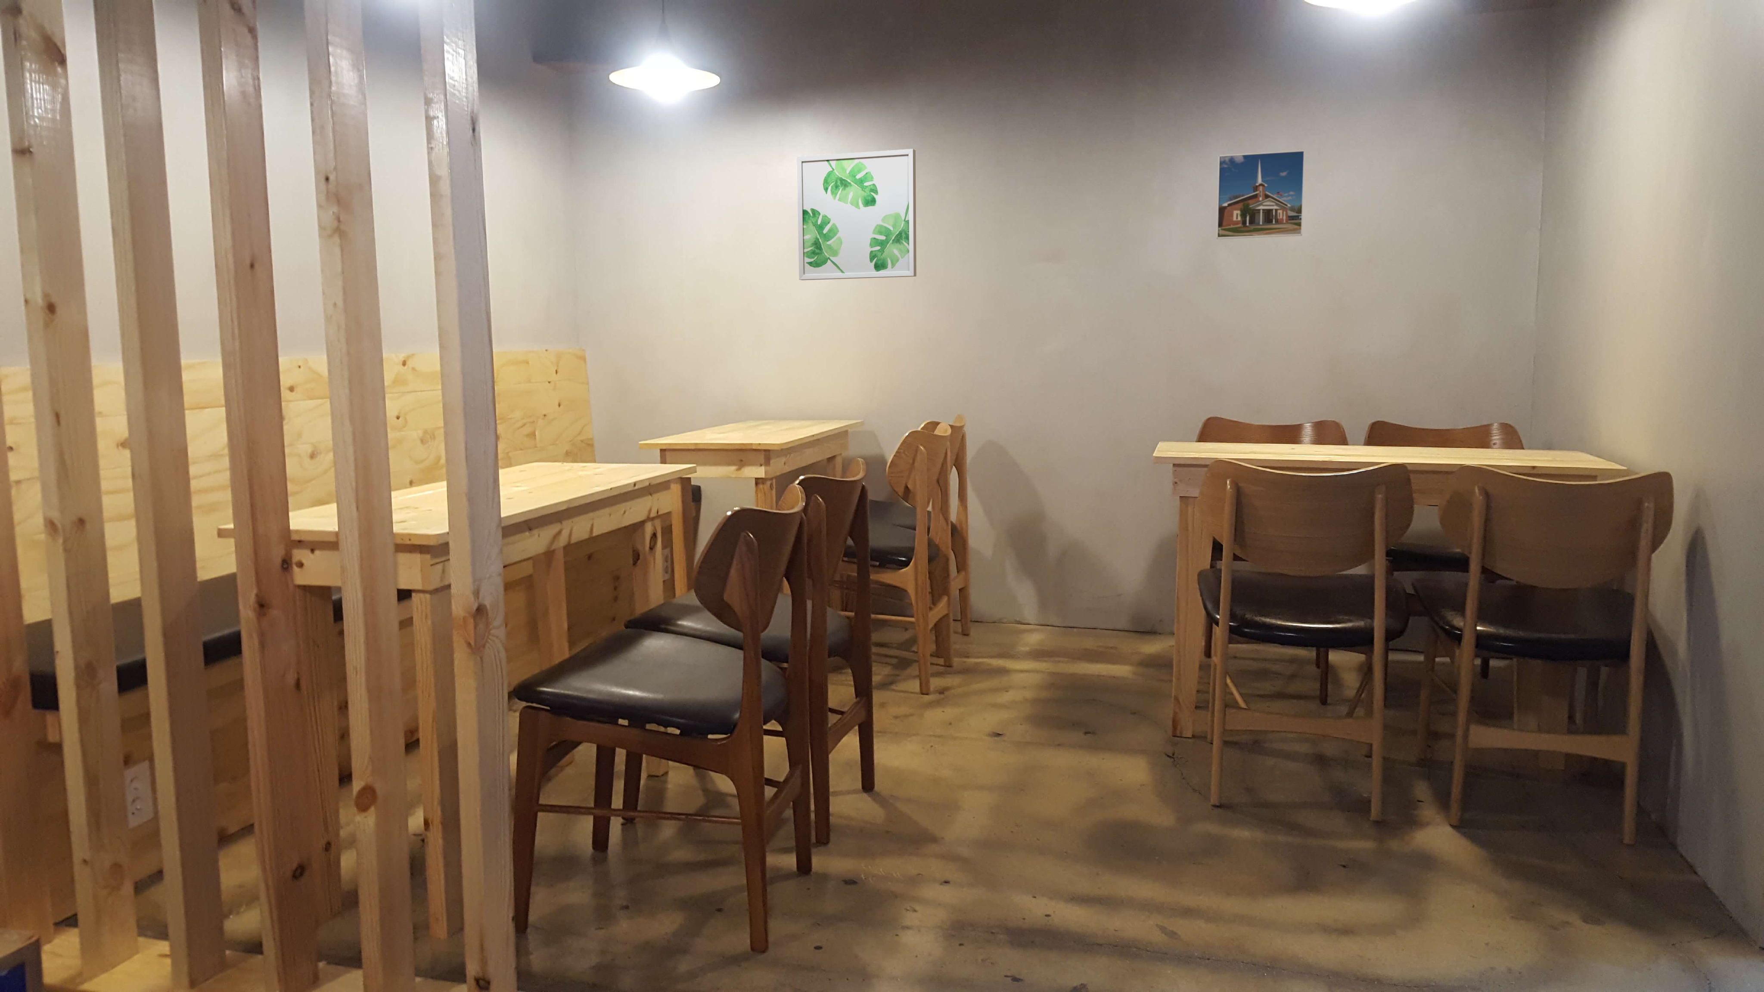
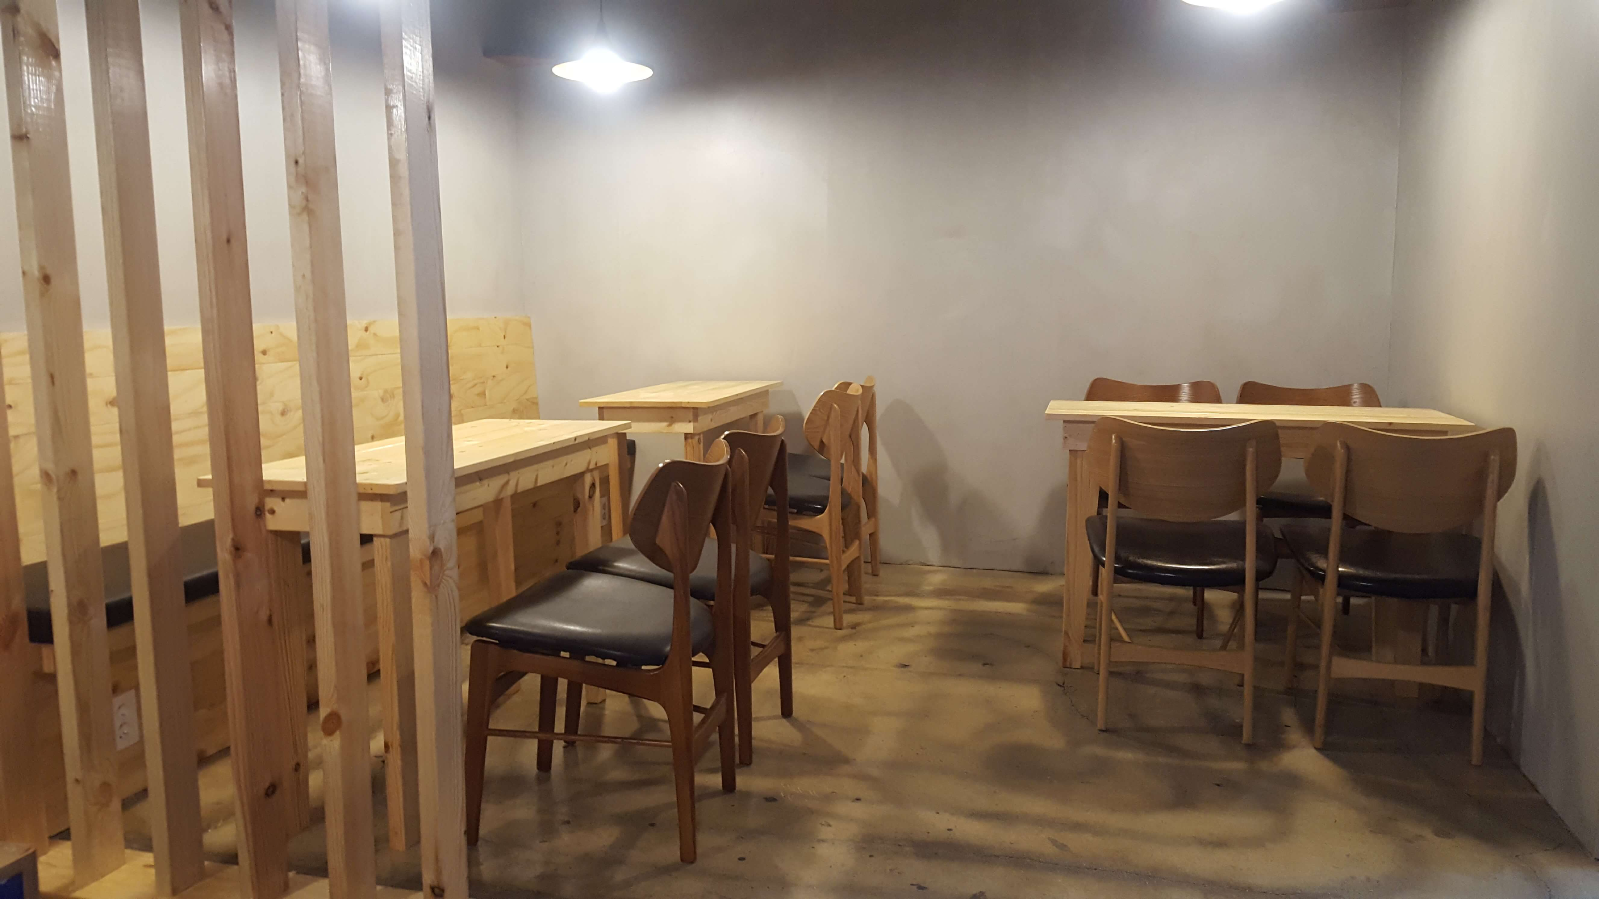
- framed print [1216,150,1305,240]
- wall art [796,149,917,281]
